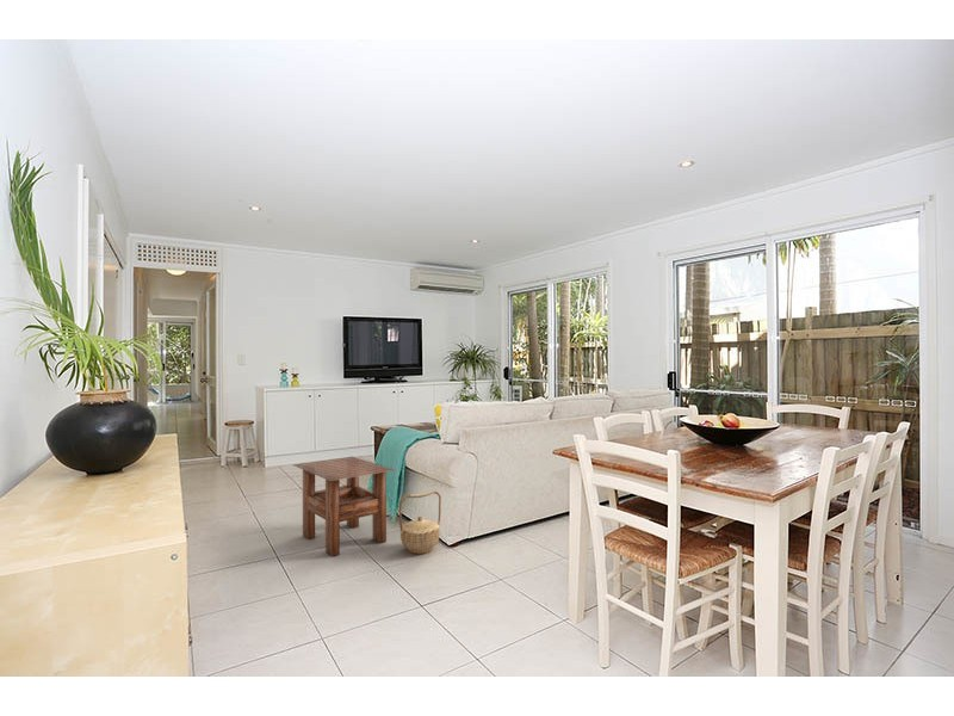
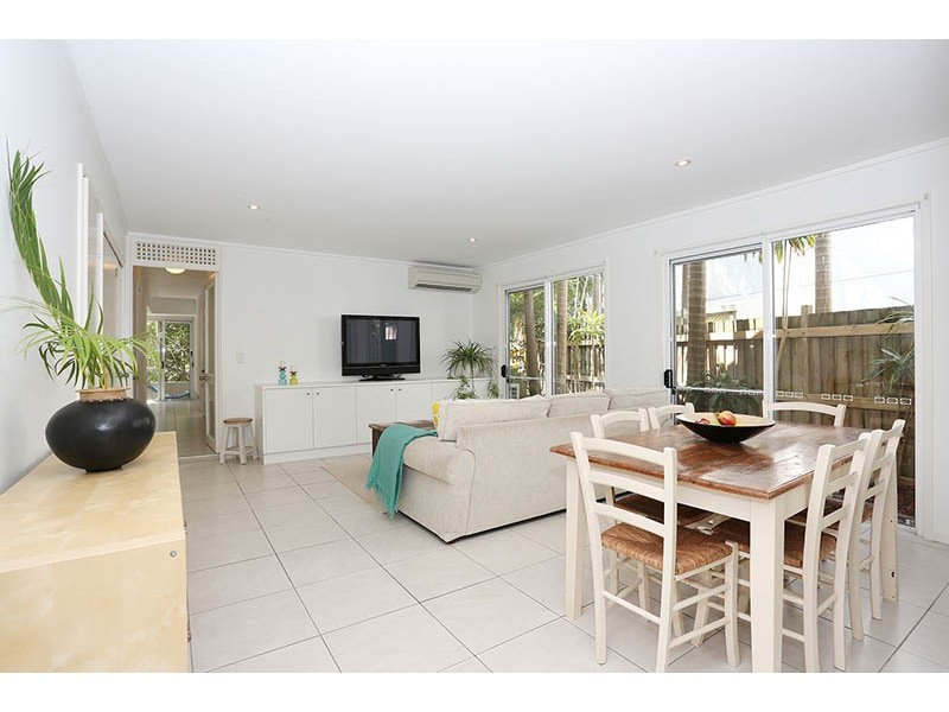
- side table [292,456,396,557]
- basket [398,490,442,555]
